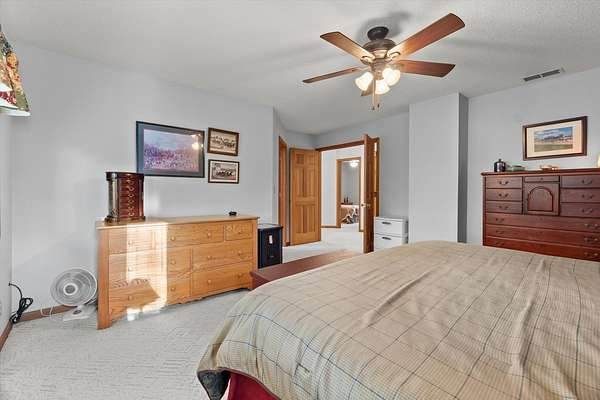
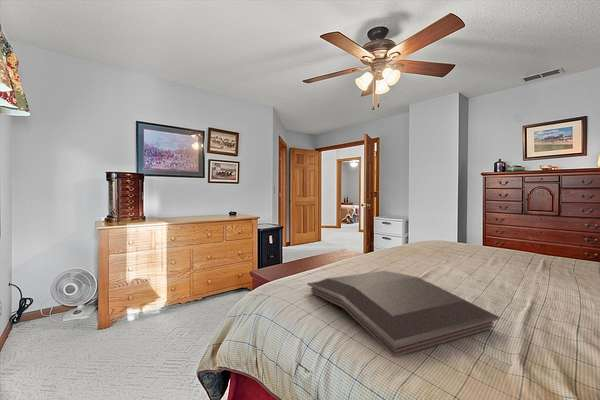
+ serving tray [307,270,500,358]
